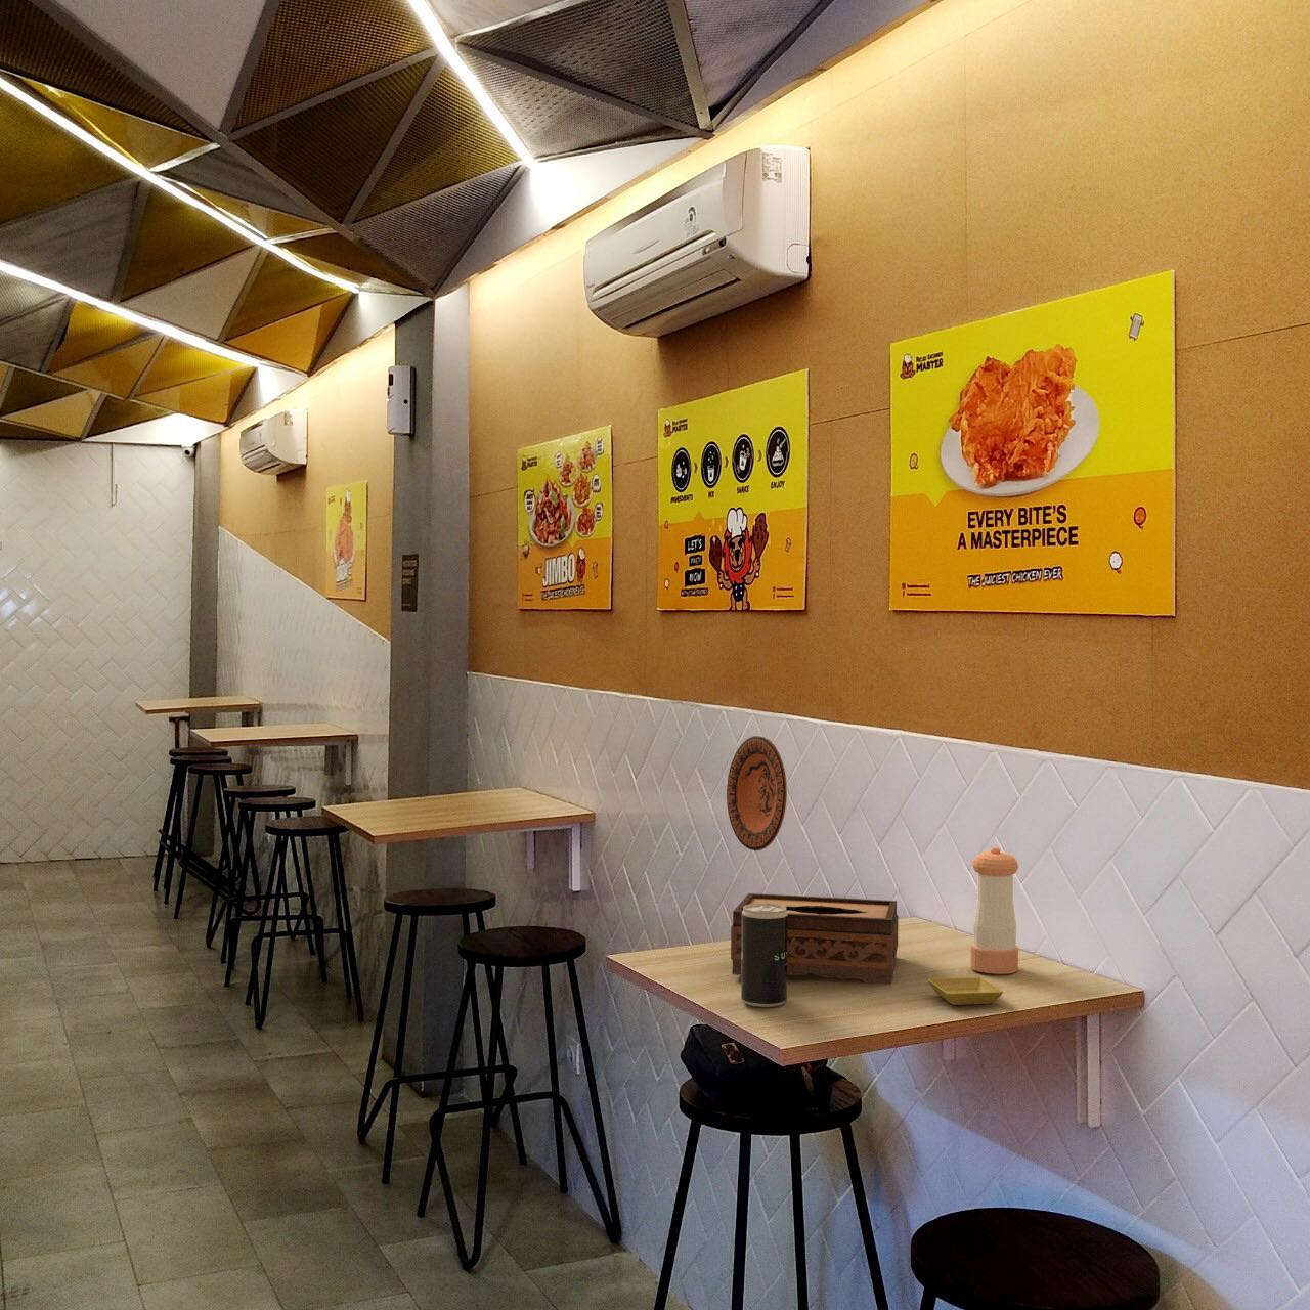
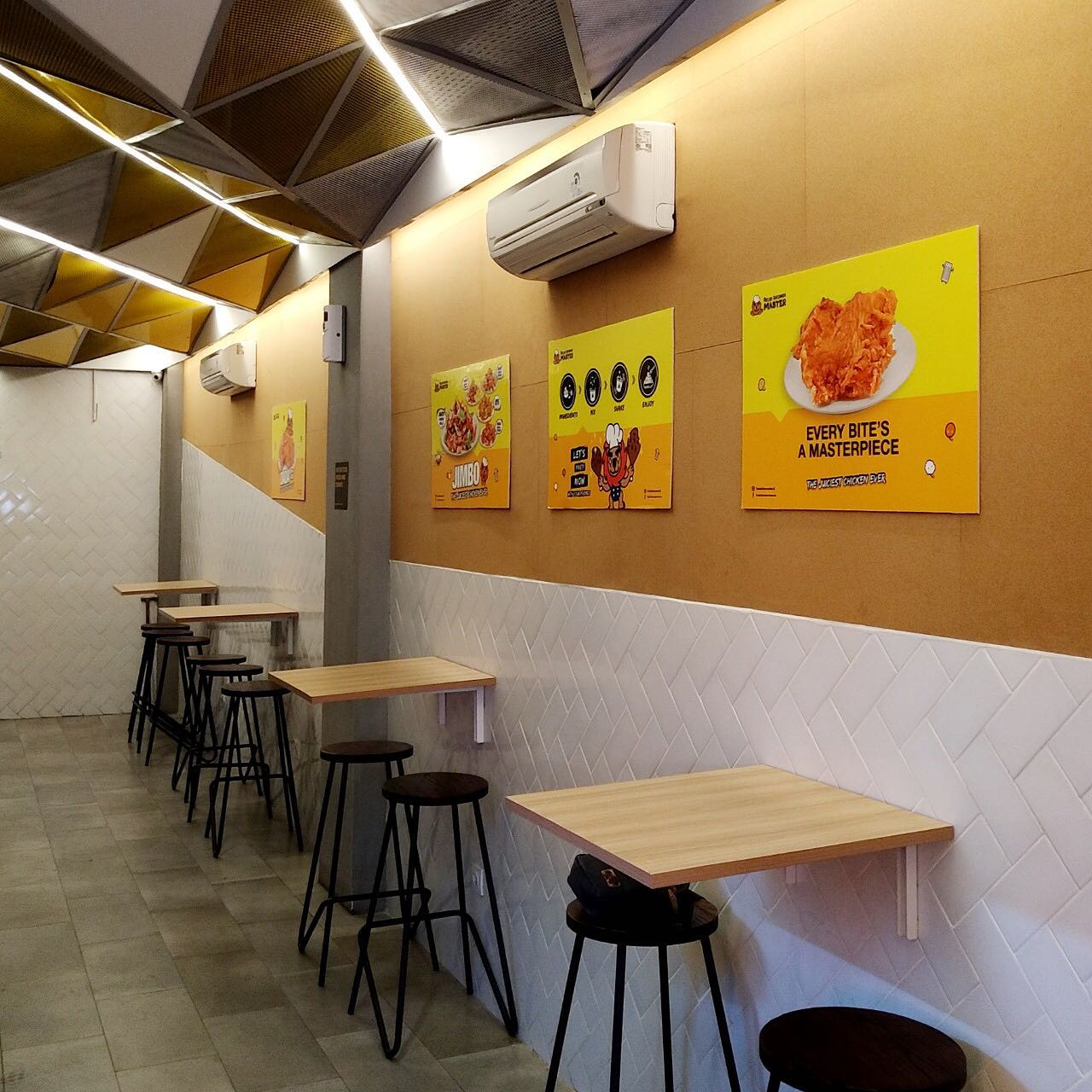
- decorative plate [726,735,788,852]
- saucer [926,977,1004,1006]
- pepper shaker [969,847,1020,975]
- tissue box [729,893,900,985]
- beverage can [740,903,788,1008]
